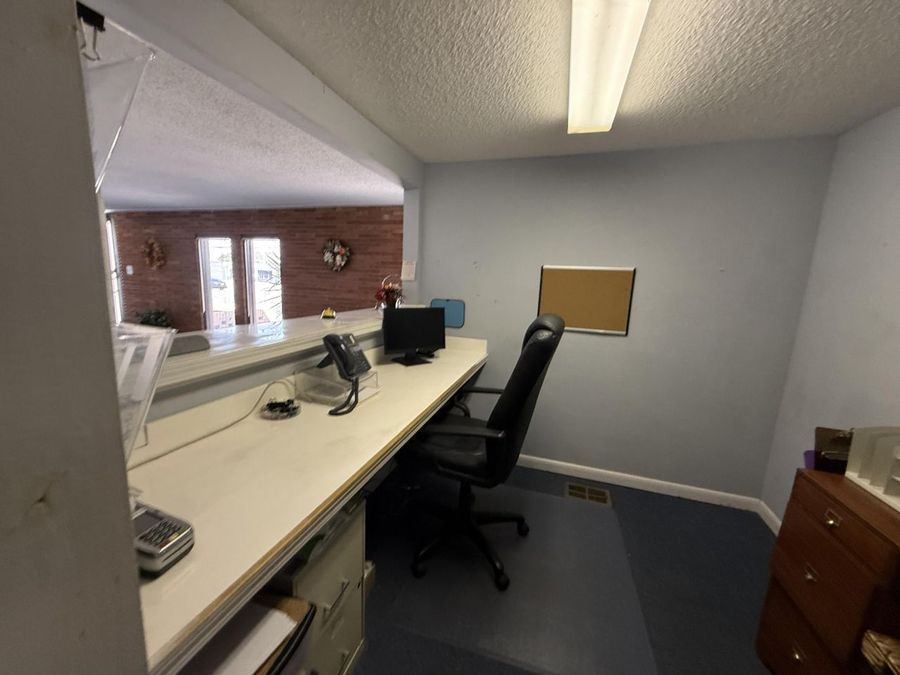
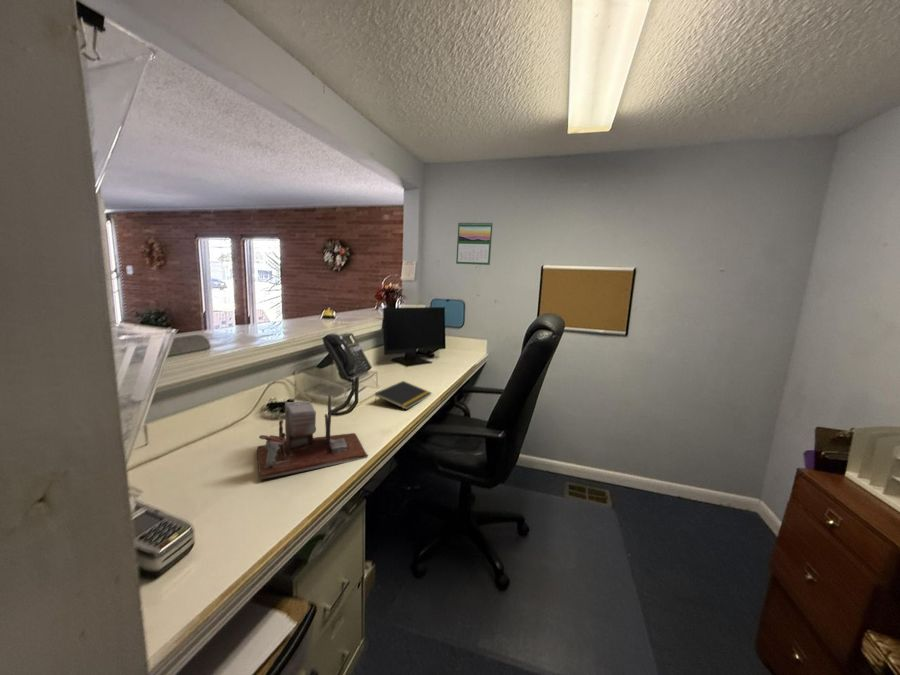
+ calendar [455,220,494,266]
+ notepad [373,380,433,411]
+ desk organizer [256,394,369,481]
